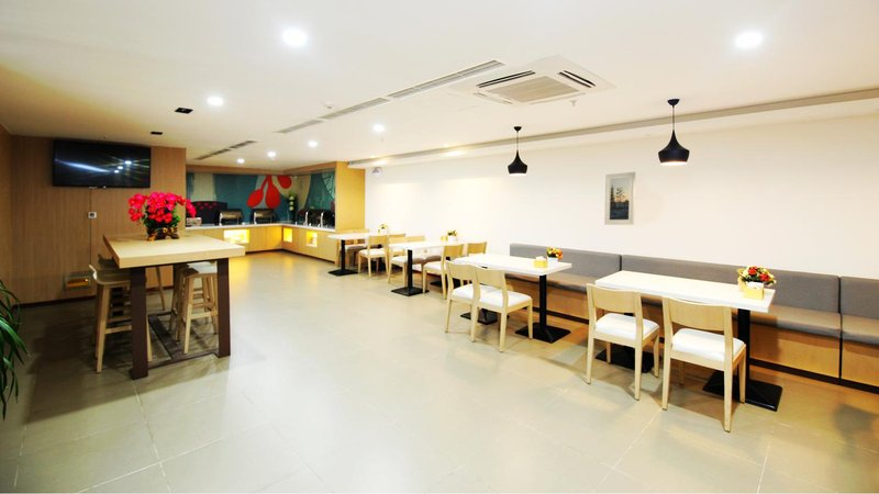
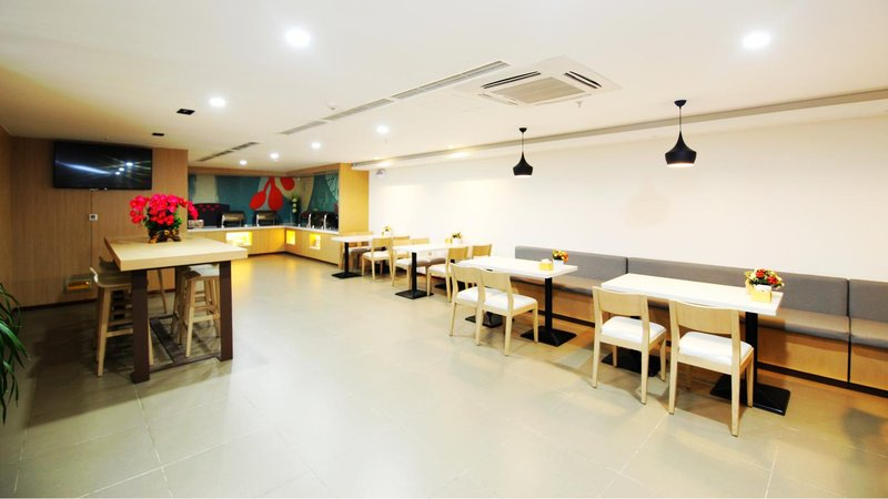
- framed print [603,171,636,226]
